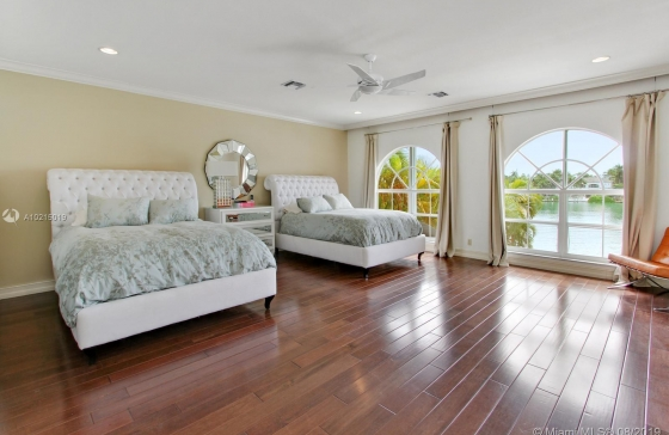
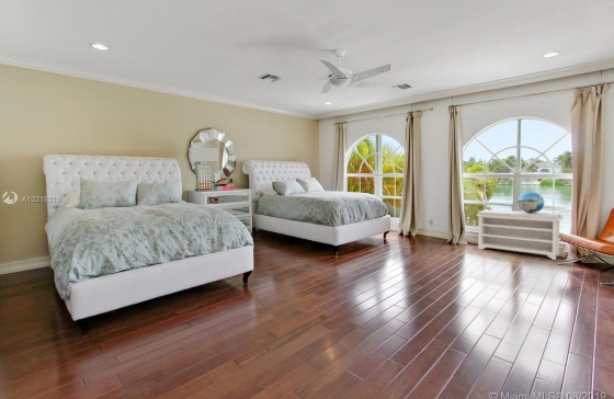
+ bench [476,208,565,261]
+ decorative globe [516,191,545,214]
